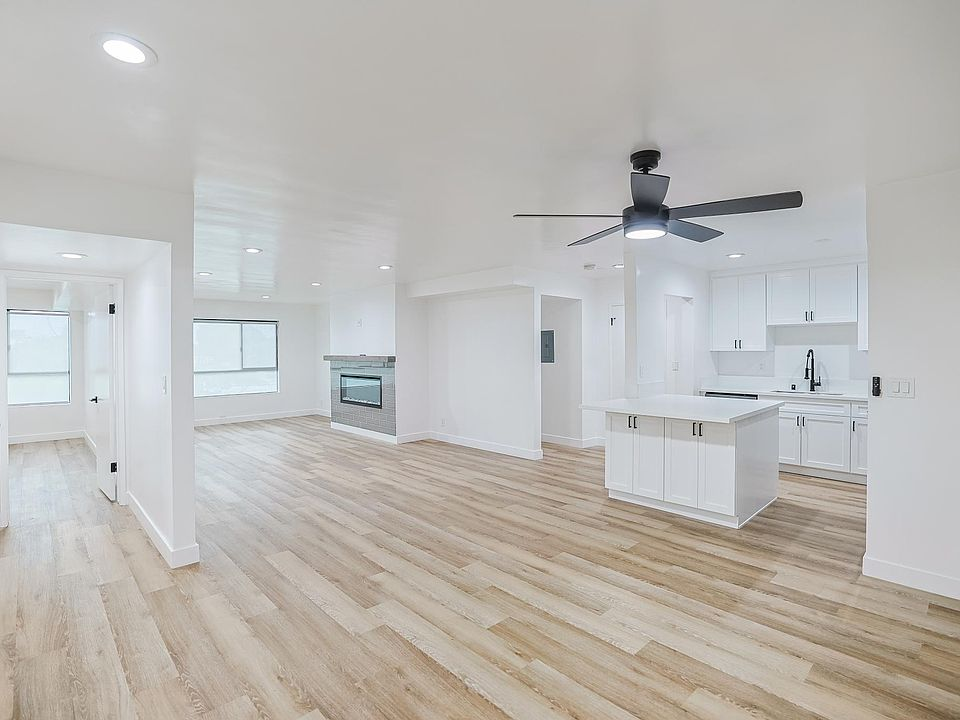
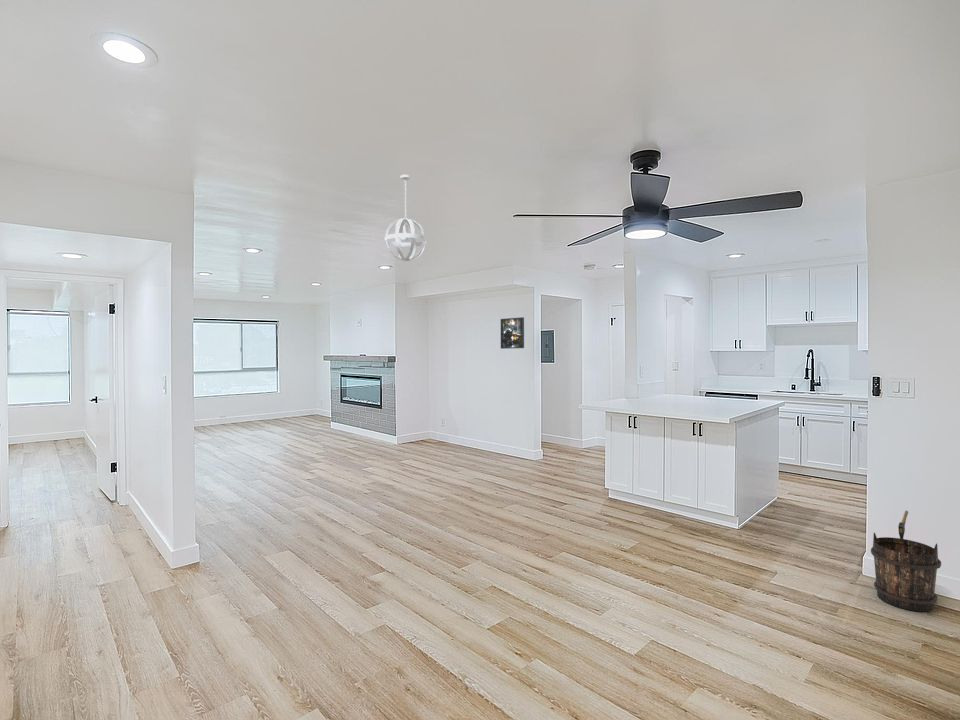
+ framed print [500,316,525,350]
+ bucket [870,510,942,613]
+ pendant light [384,174,428,262]
